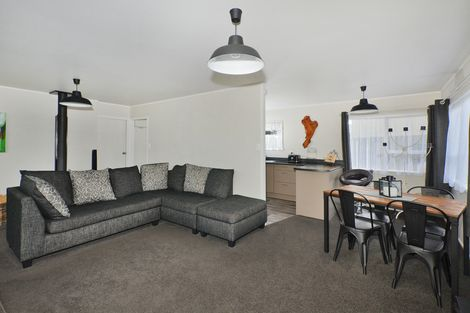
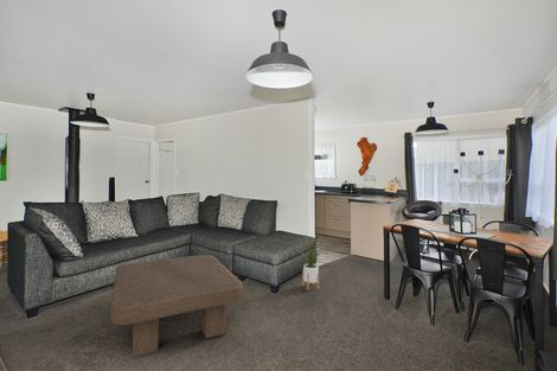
+ house plant [299,231,327,292]
+ coffee table [109,254,244,358]
